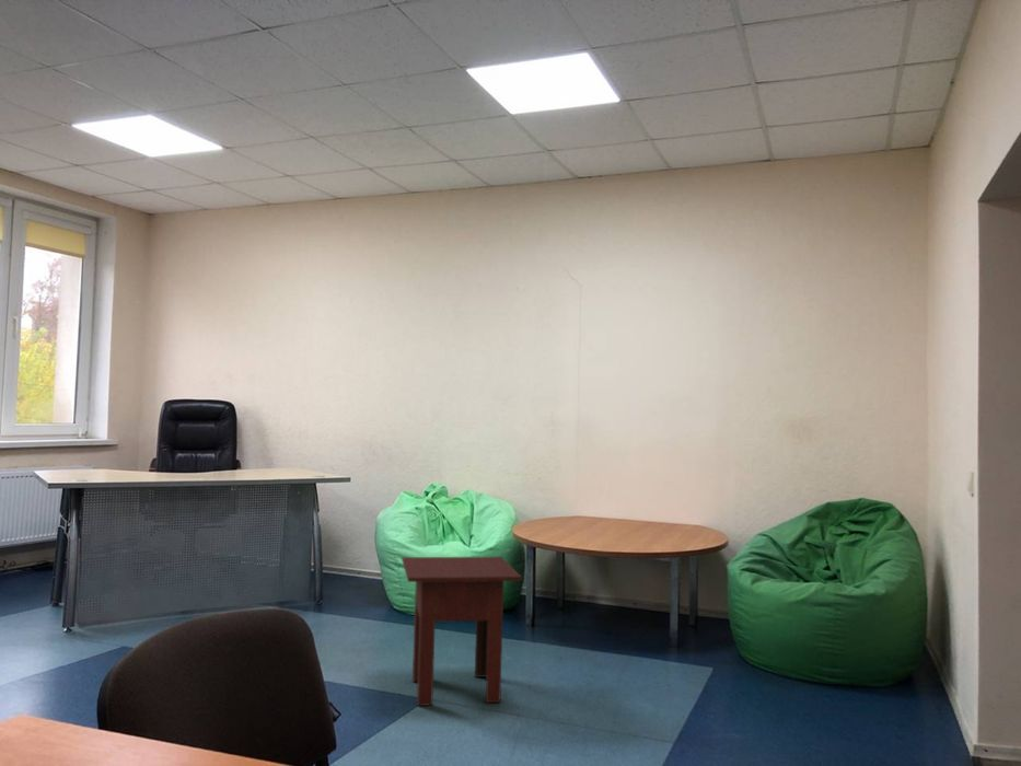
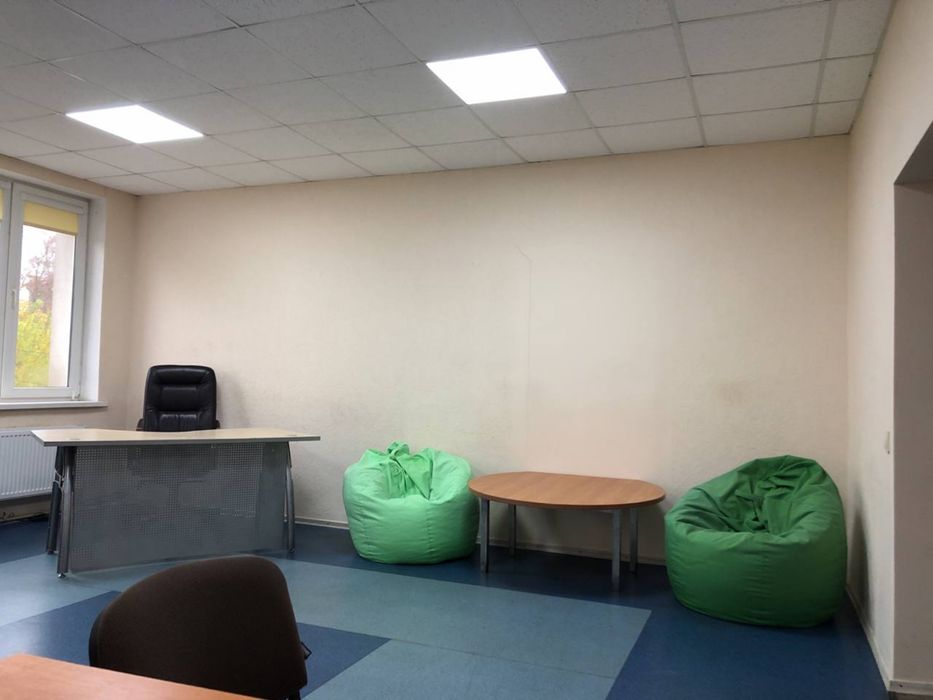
- side table [401,556,522,707]
